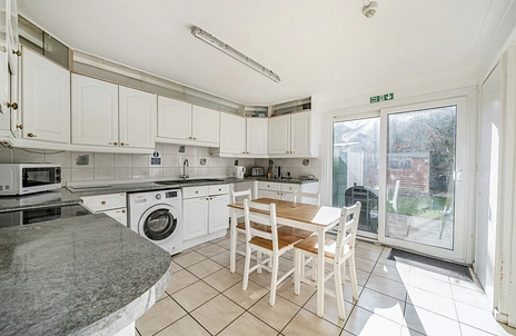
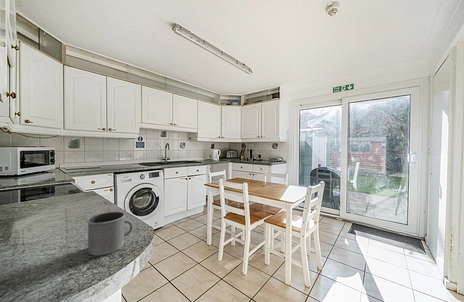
+ mug [86,211,134,257]
